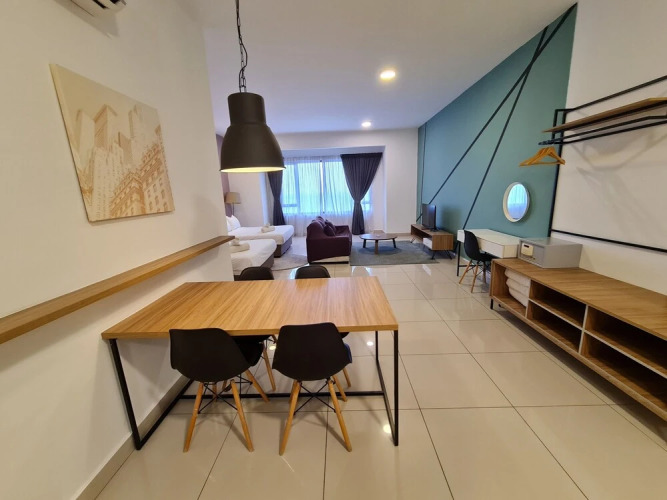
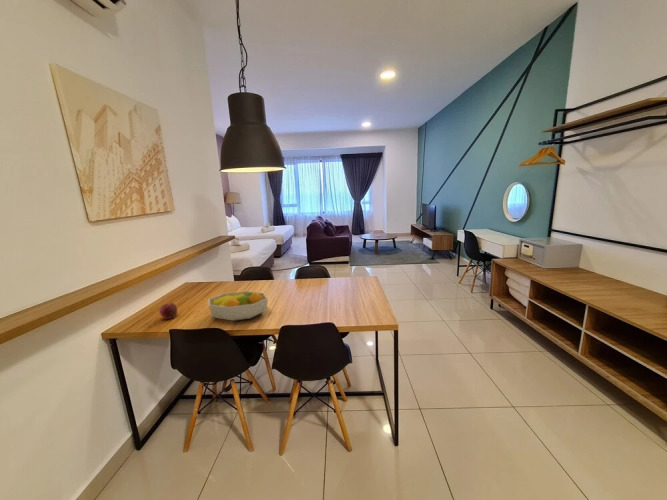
+ fruit bowl [207,290,269,322]
+ apple [158,302,178,320]
